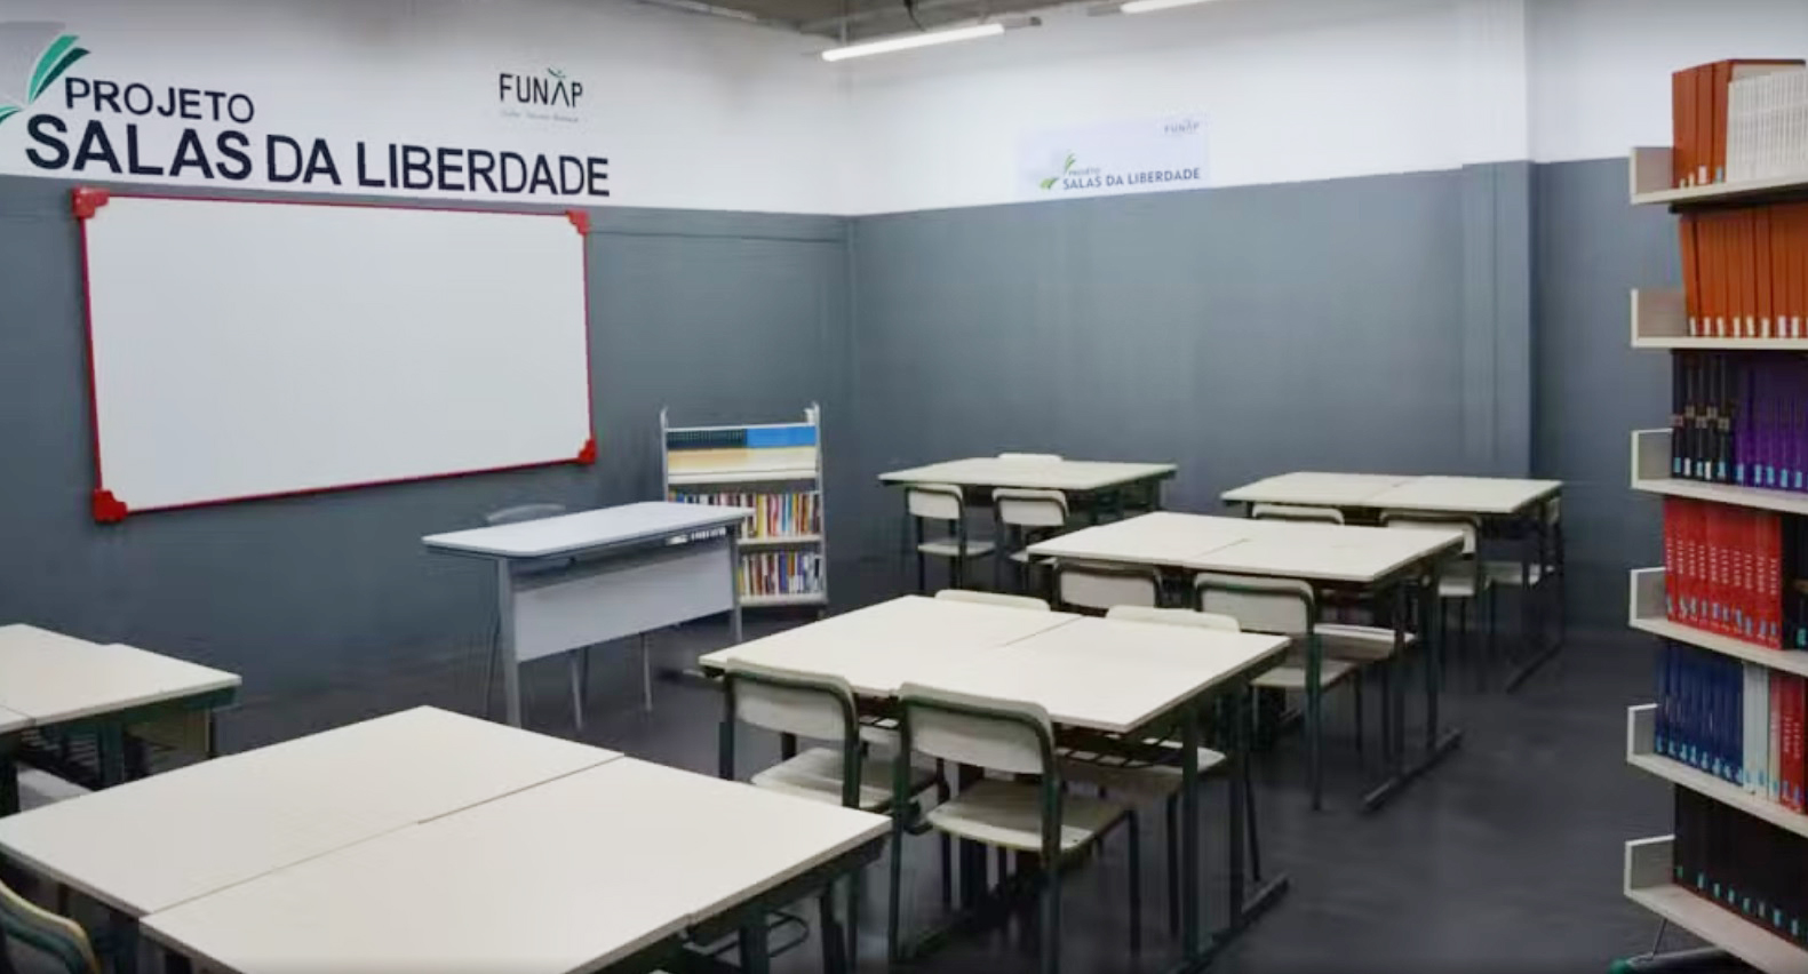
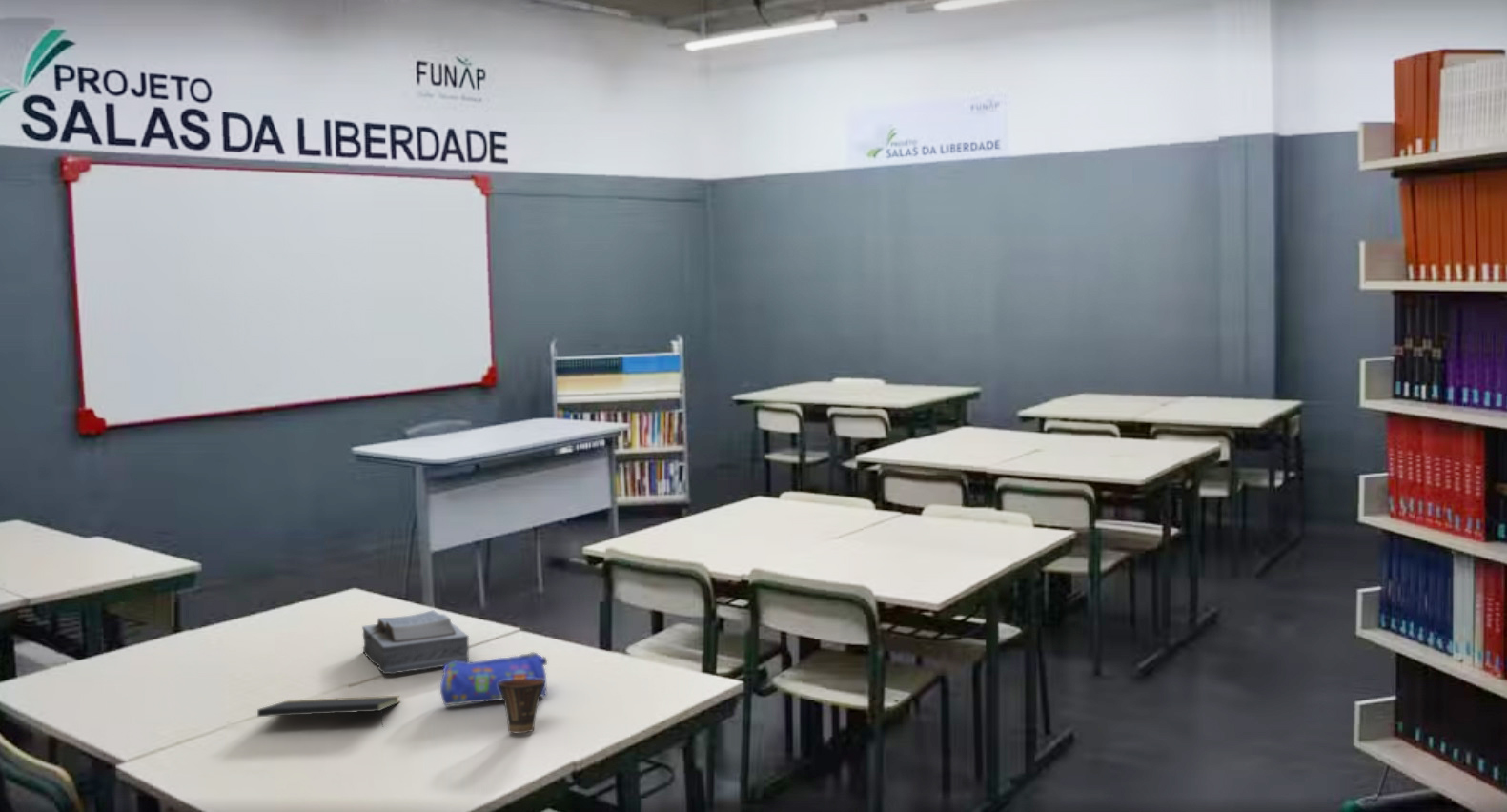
+ cup [499,679,545,734]
+ notepad [256,695,401,727]
+ bible [361,609,470,676]
+ pencil case [439,651,548,706]
